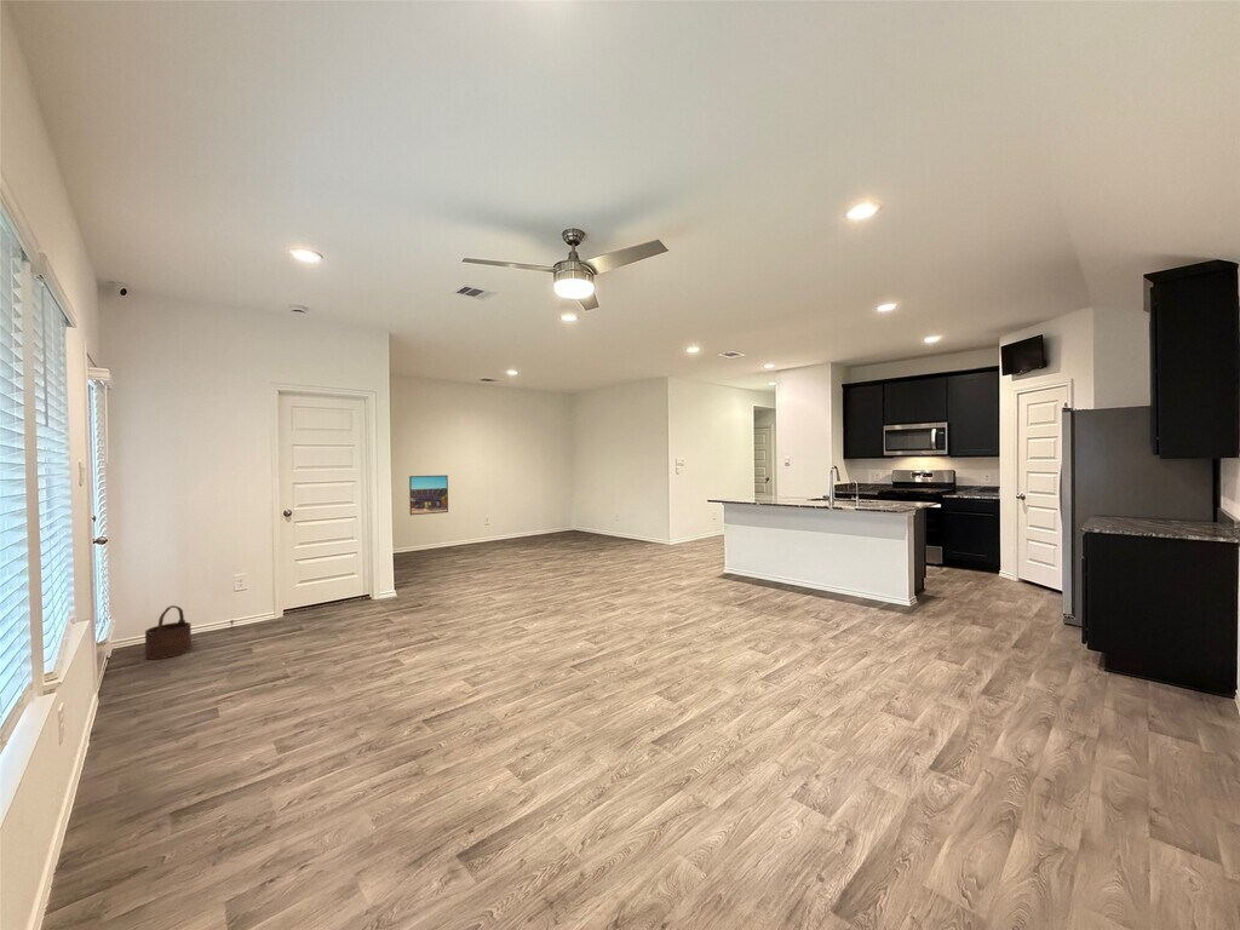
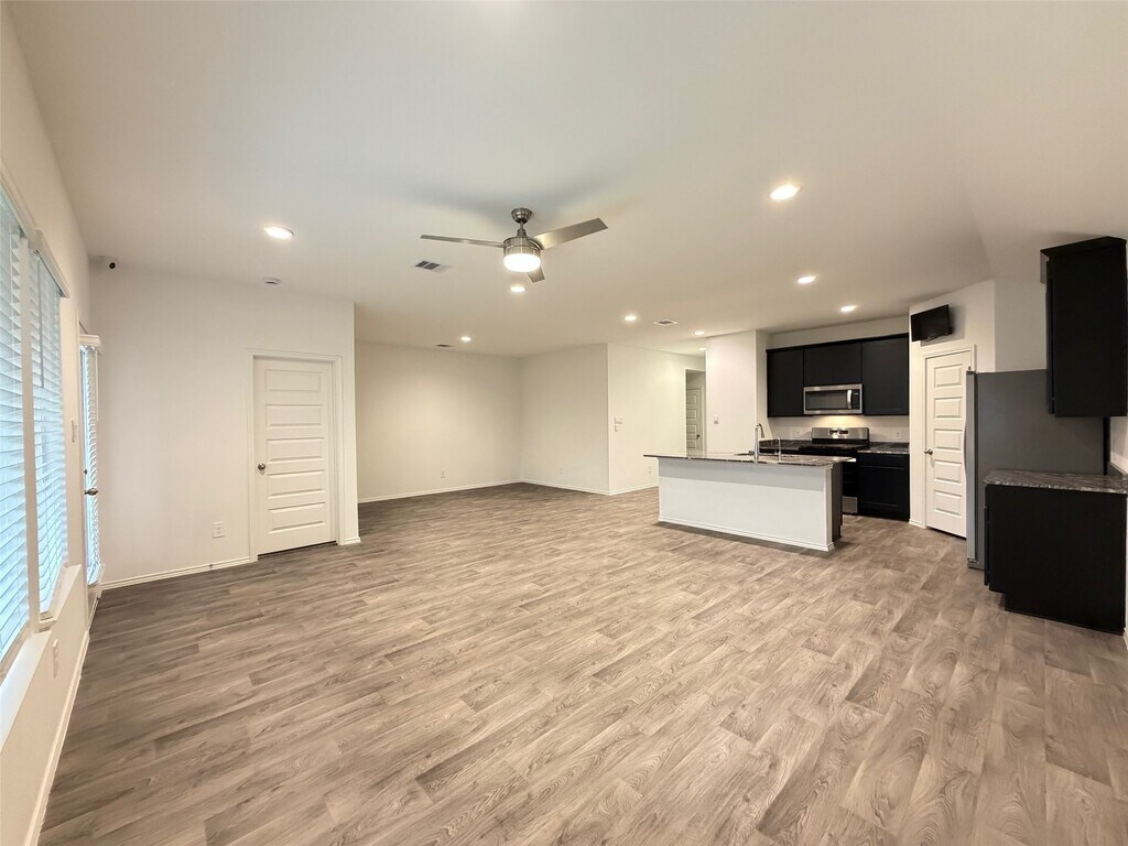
- wooden bucket [144,604,193,661]
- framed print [408,475,449,516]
